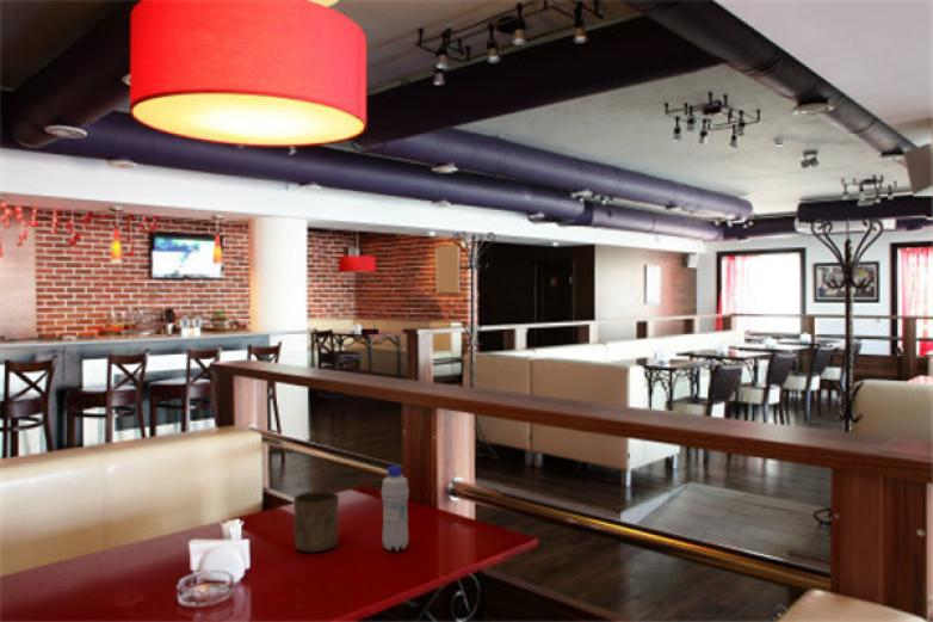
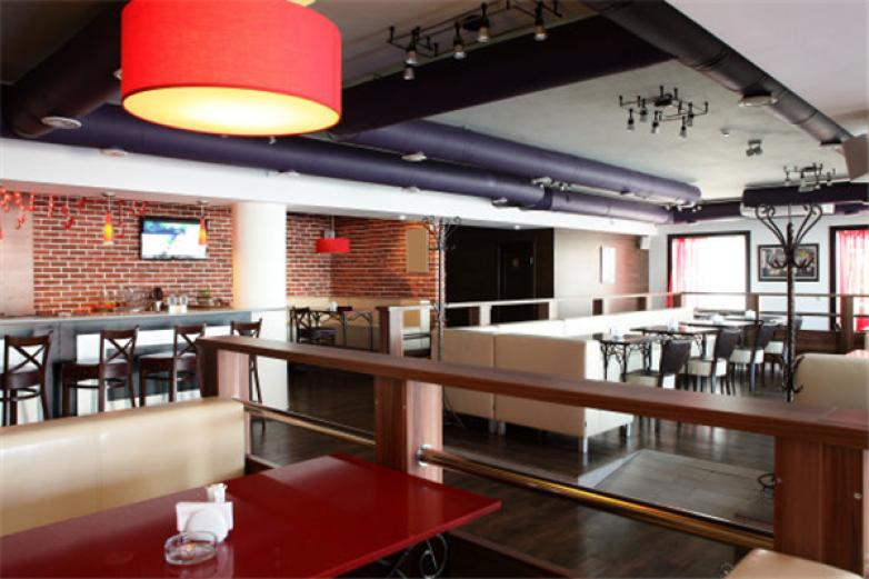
- bottle [381,464,410,552]
- cup [292,489,340,554]
